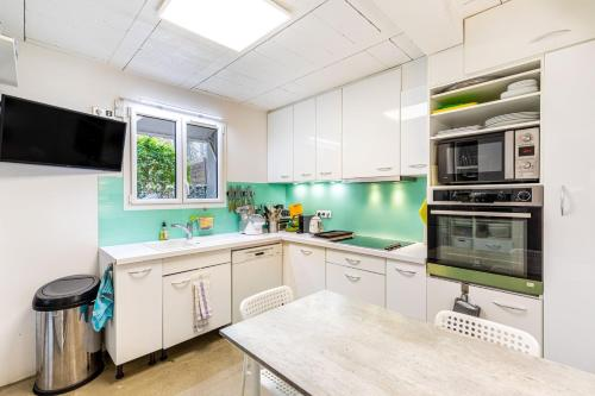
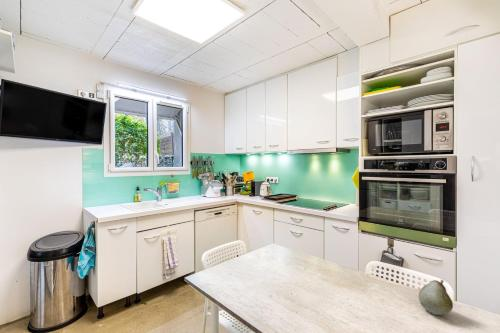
+ fruit [418,279,454,316]
